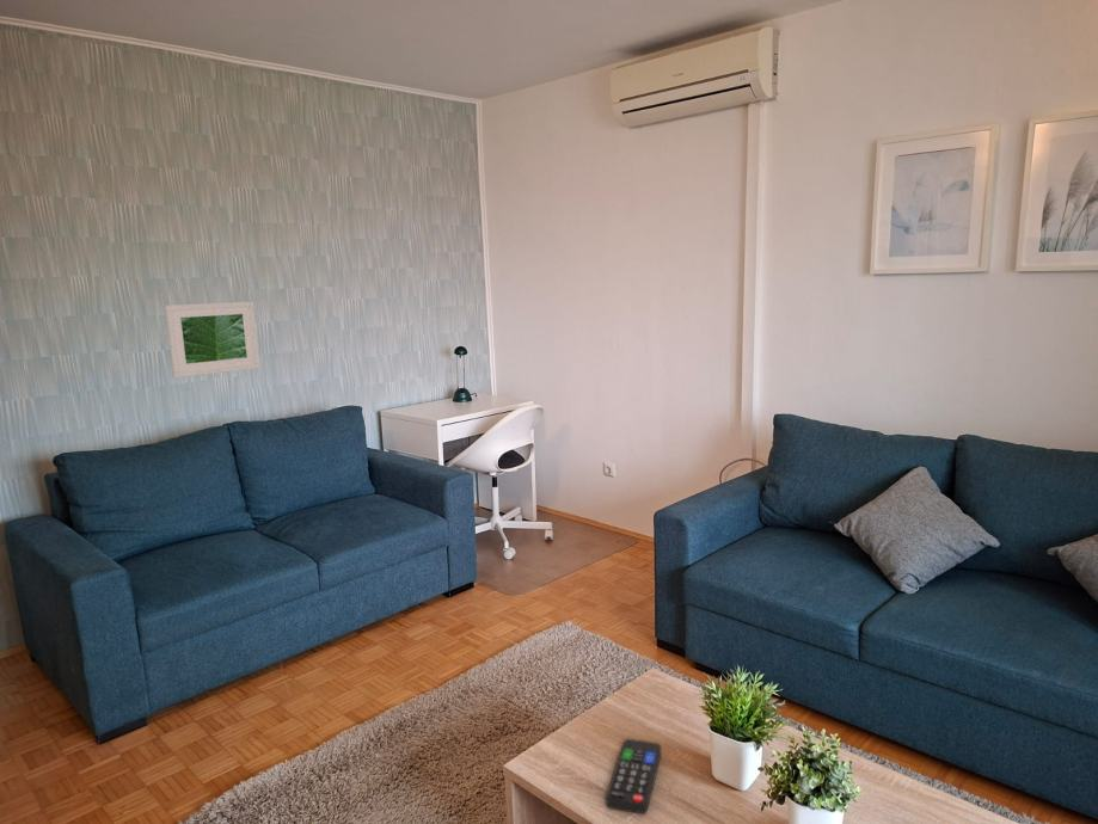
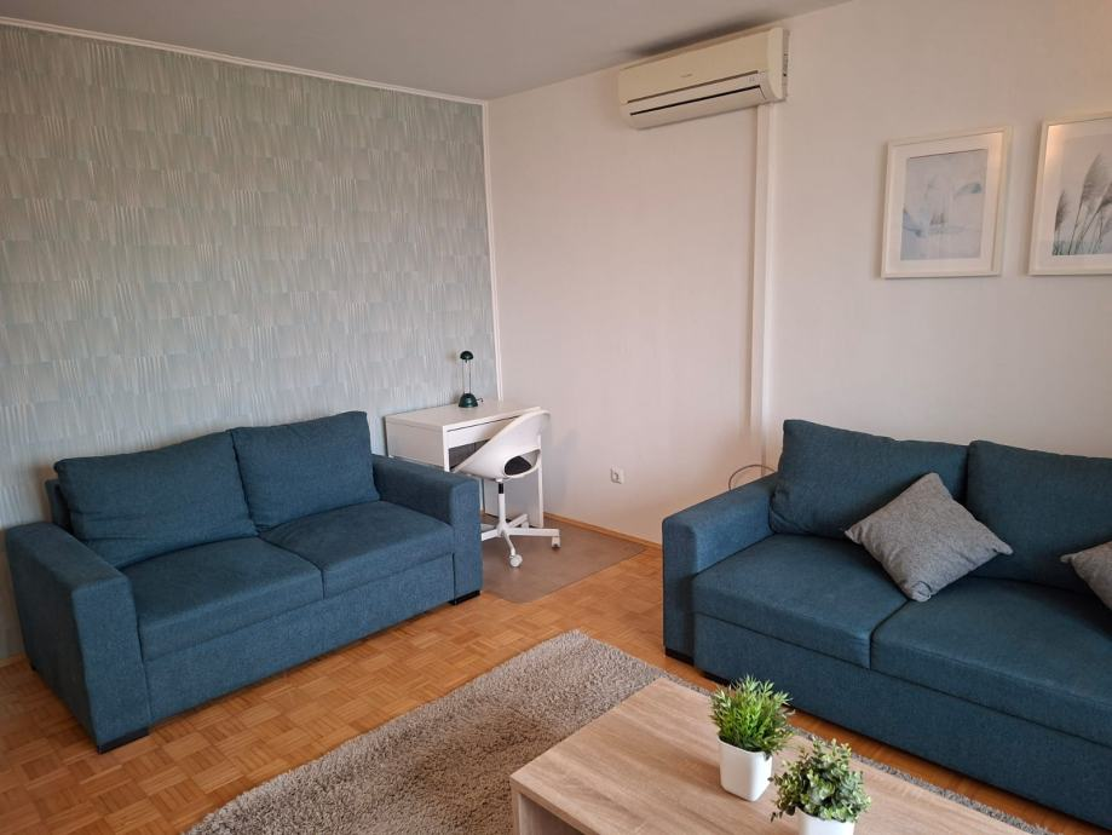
- remote control [605,738,662,814]
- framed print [164,300,262,379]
